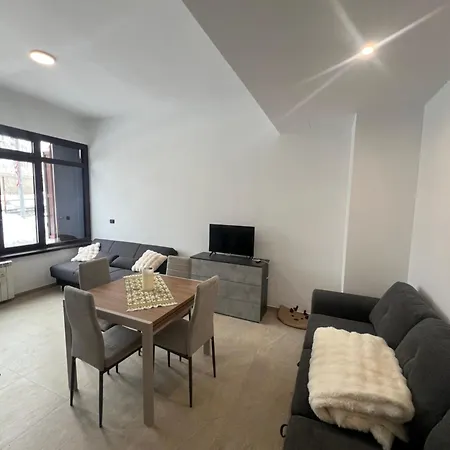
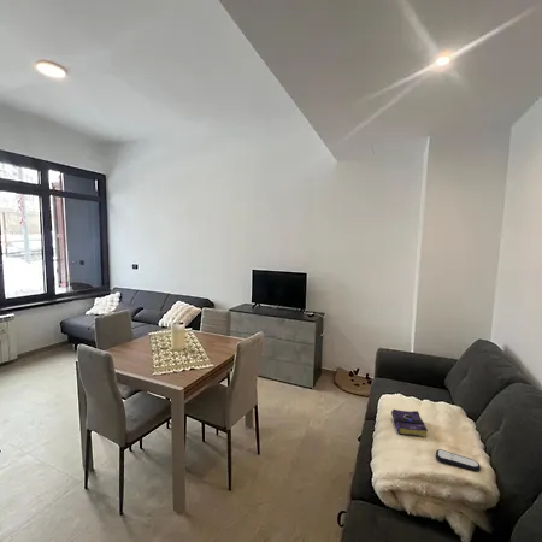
+ book [390,408,429,438]
+ remote control [435,448,482,472]
